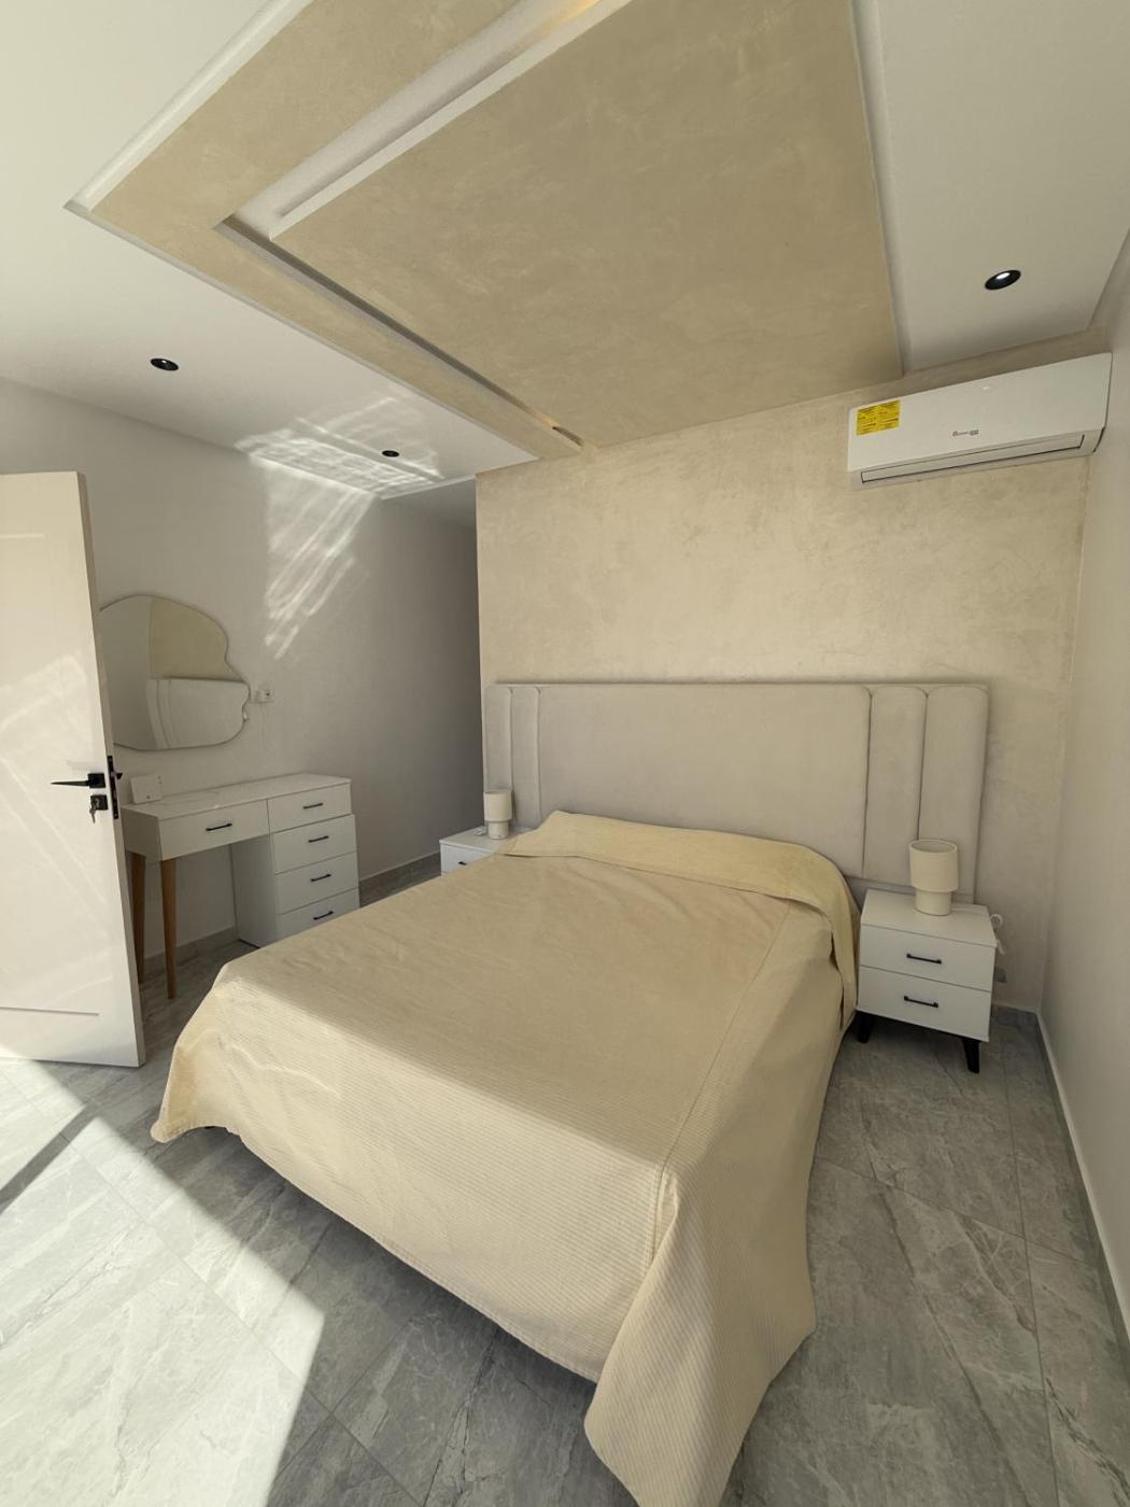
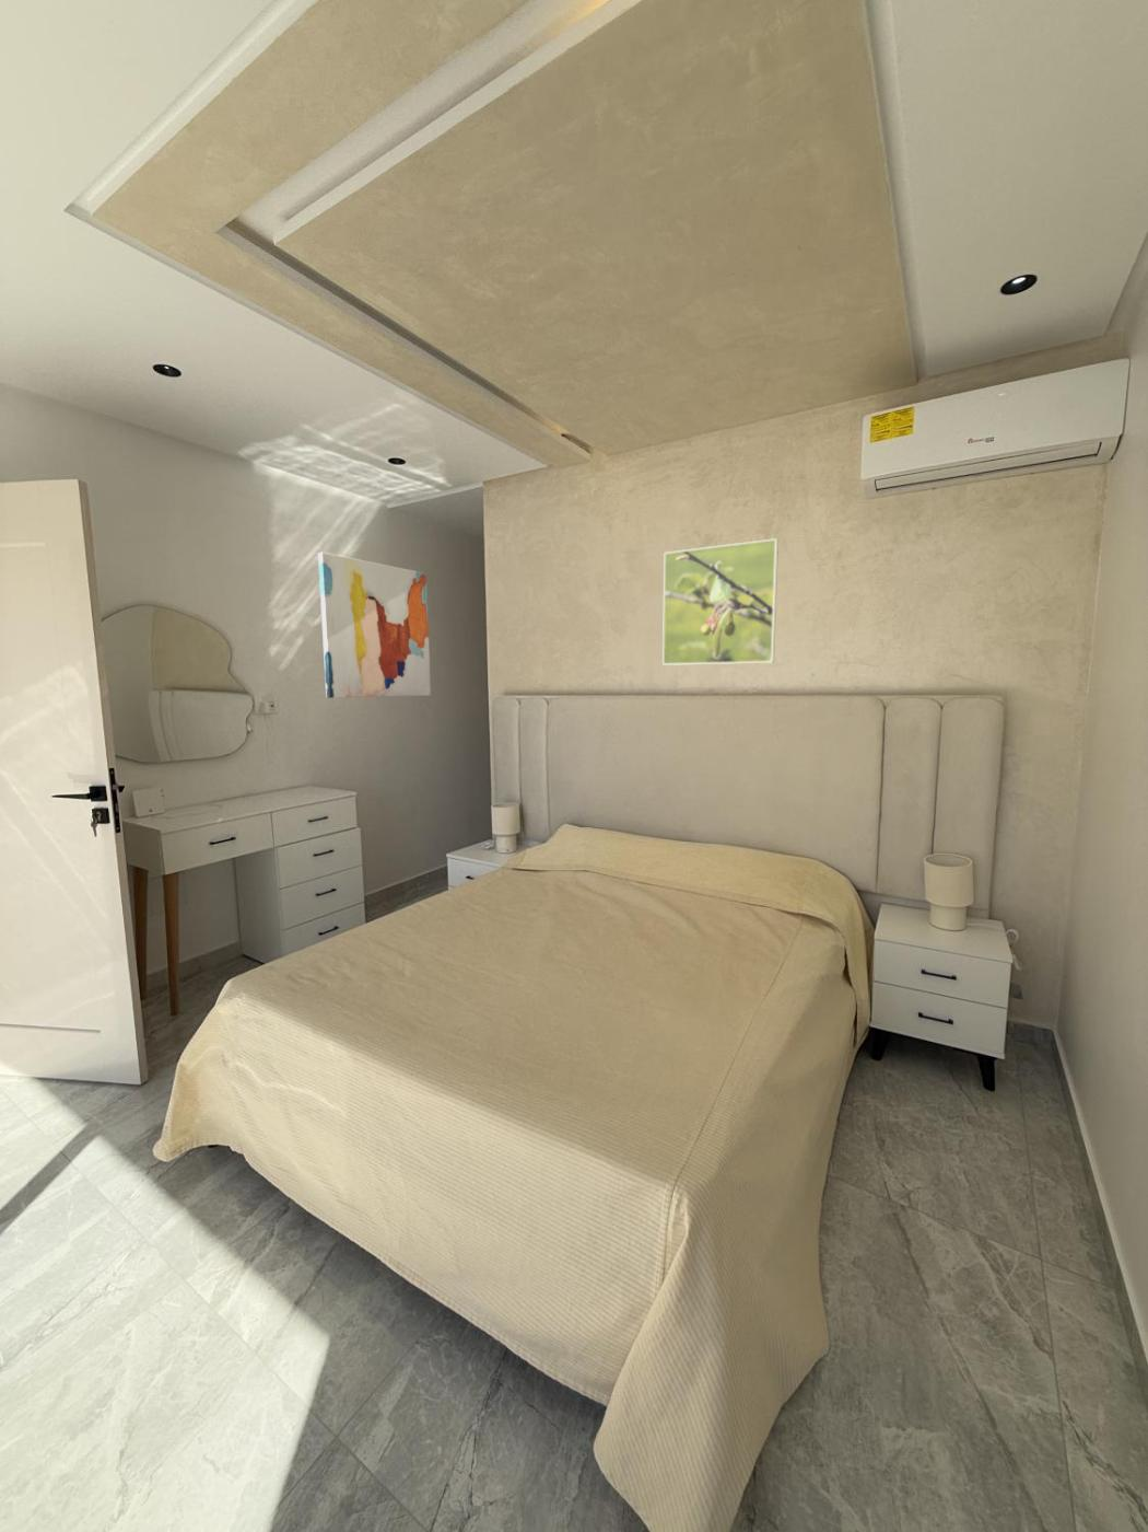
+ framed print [662,537,779,666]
+ wall art [317,551,432,700]
